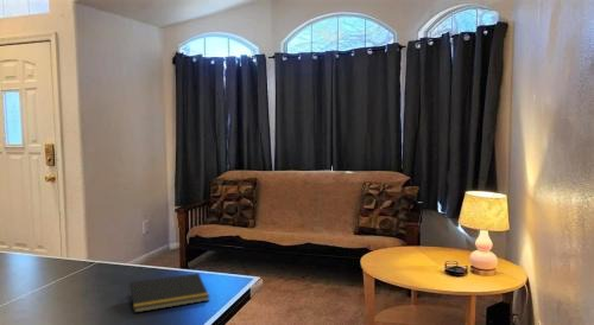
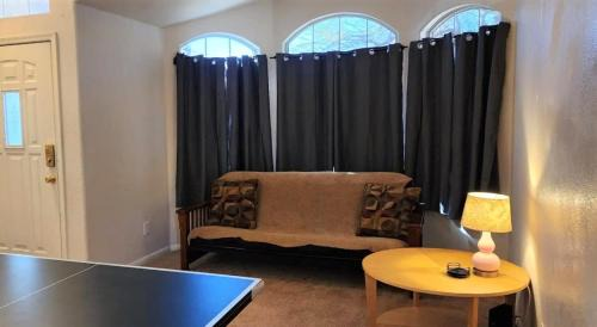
- notepad [127,272,210,314]
